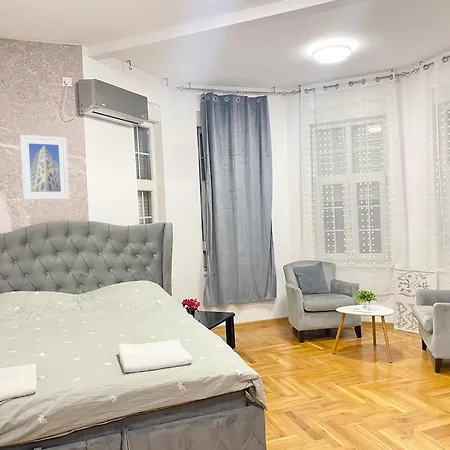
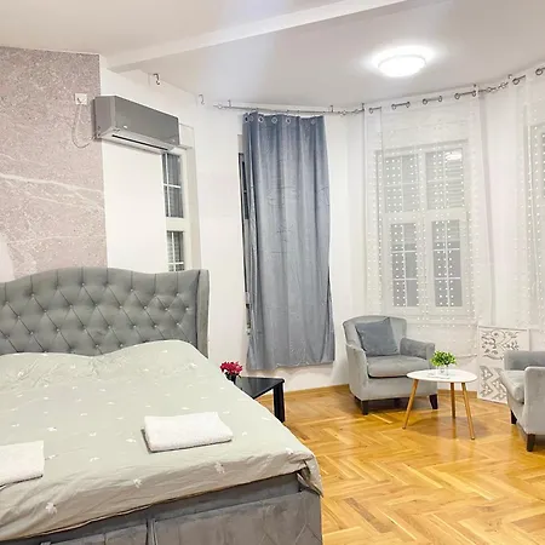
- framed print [19,134,70,201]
